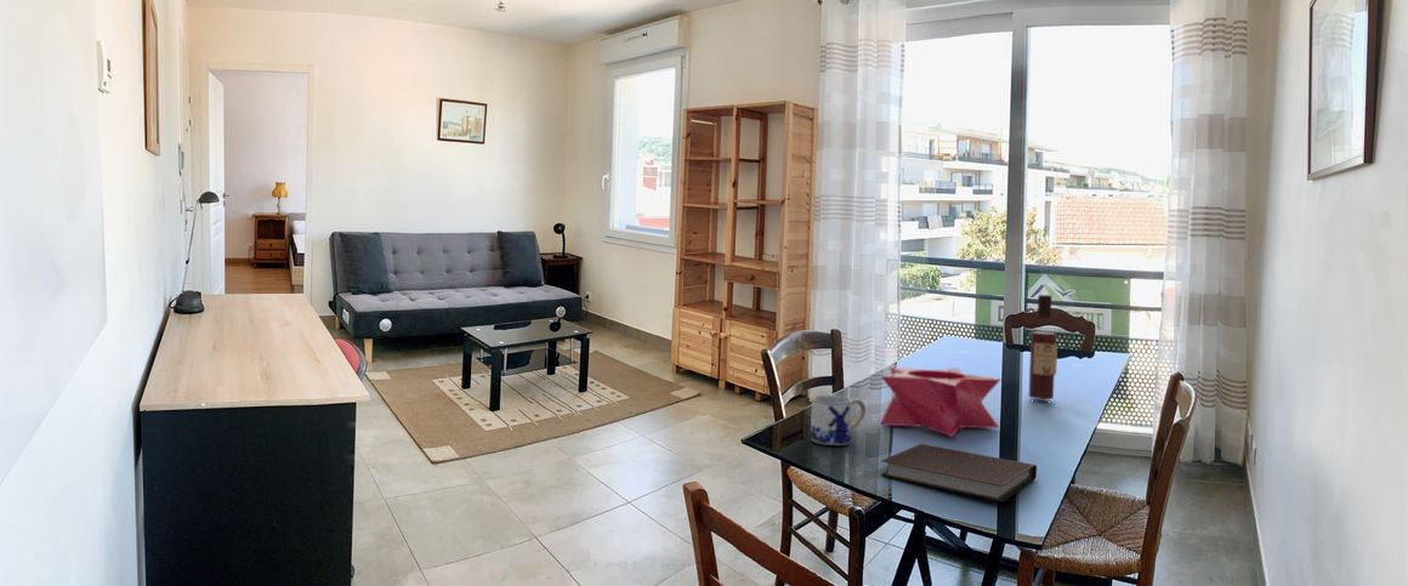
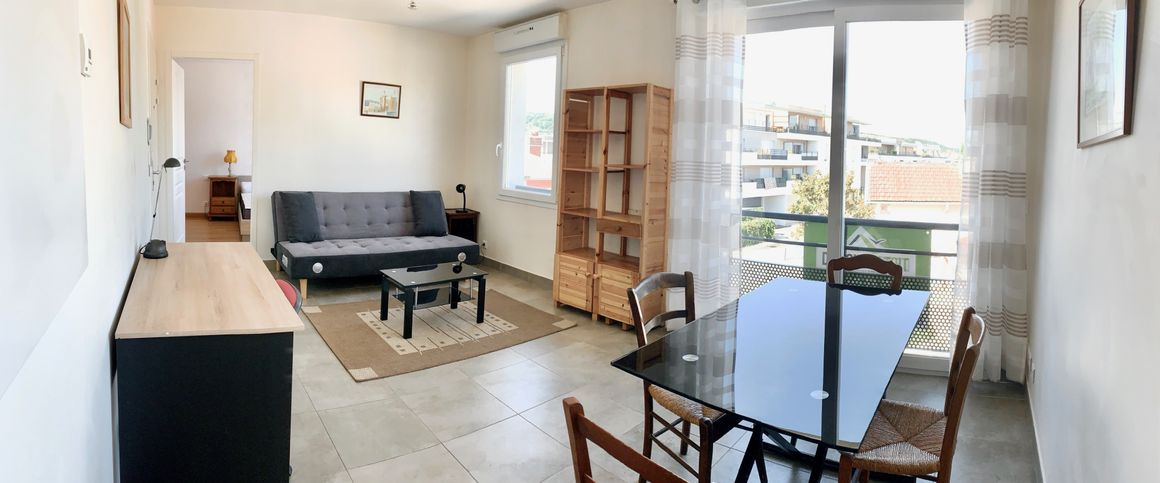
- wine bottle [1028,294,1058,400]
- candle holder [879,365,1003,438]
- notebook [880,443,1038,503]
- mug [810,394,867,446]
